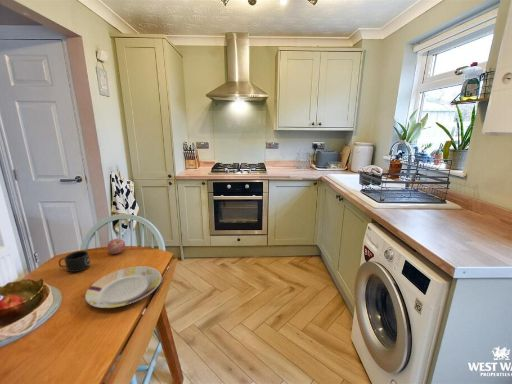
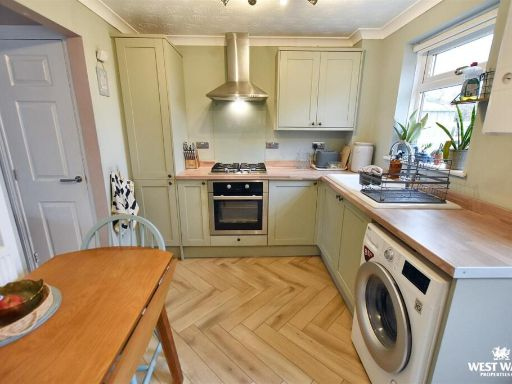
- mug [58,250,91,273]
- plate [84,265,162,309]
- apple [107,237,126,255]
